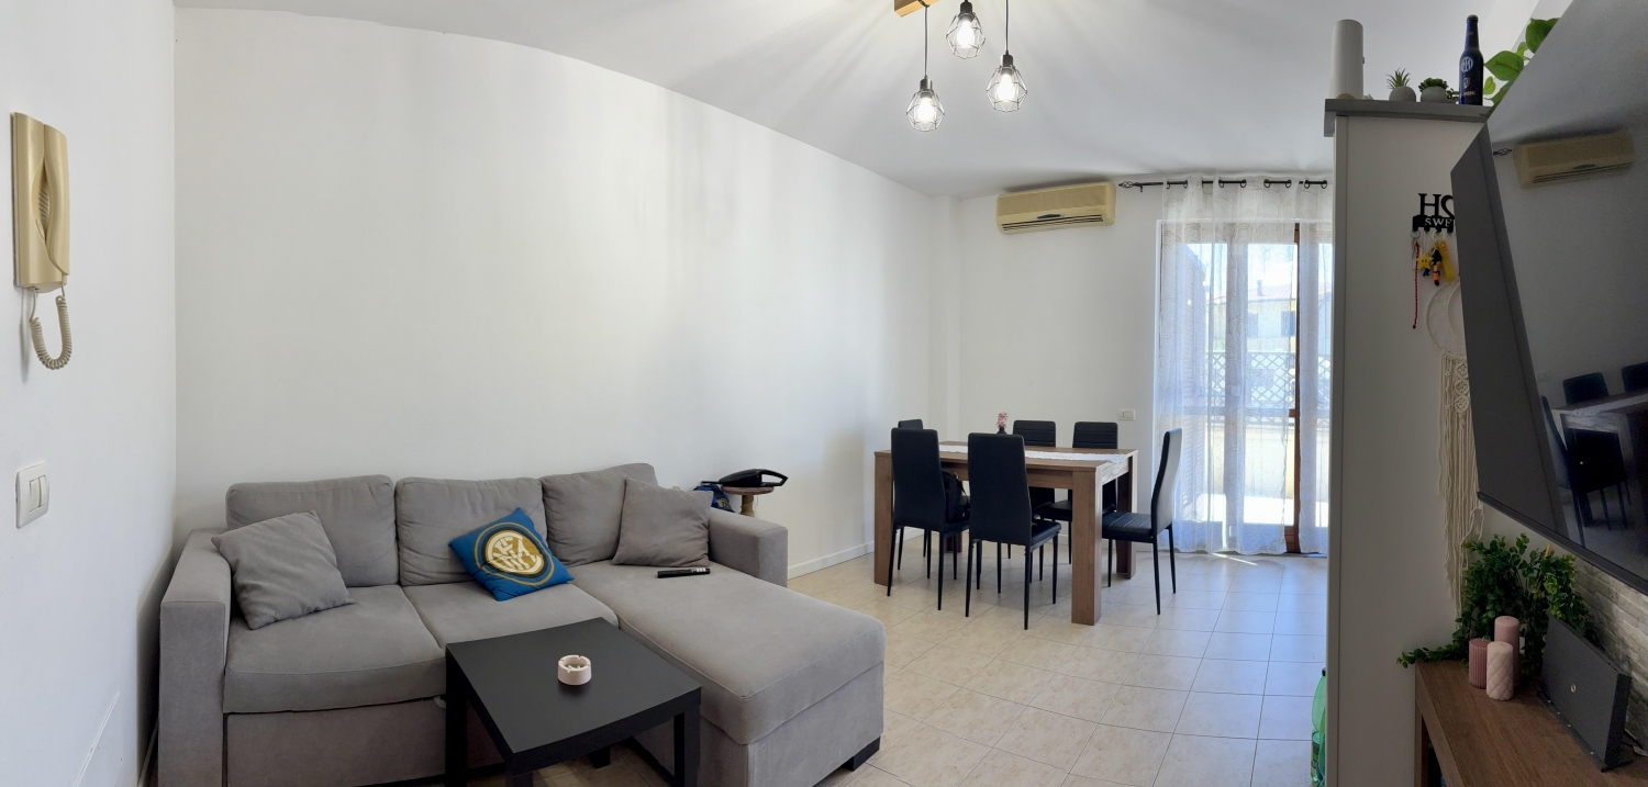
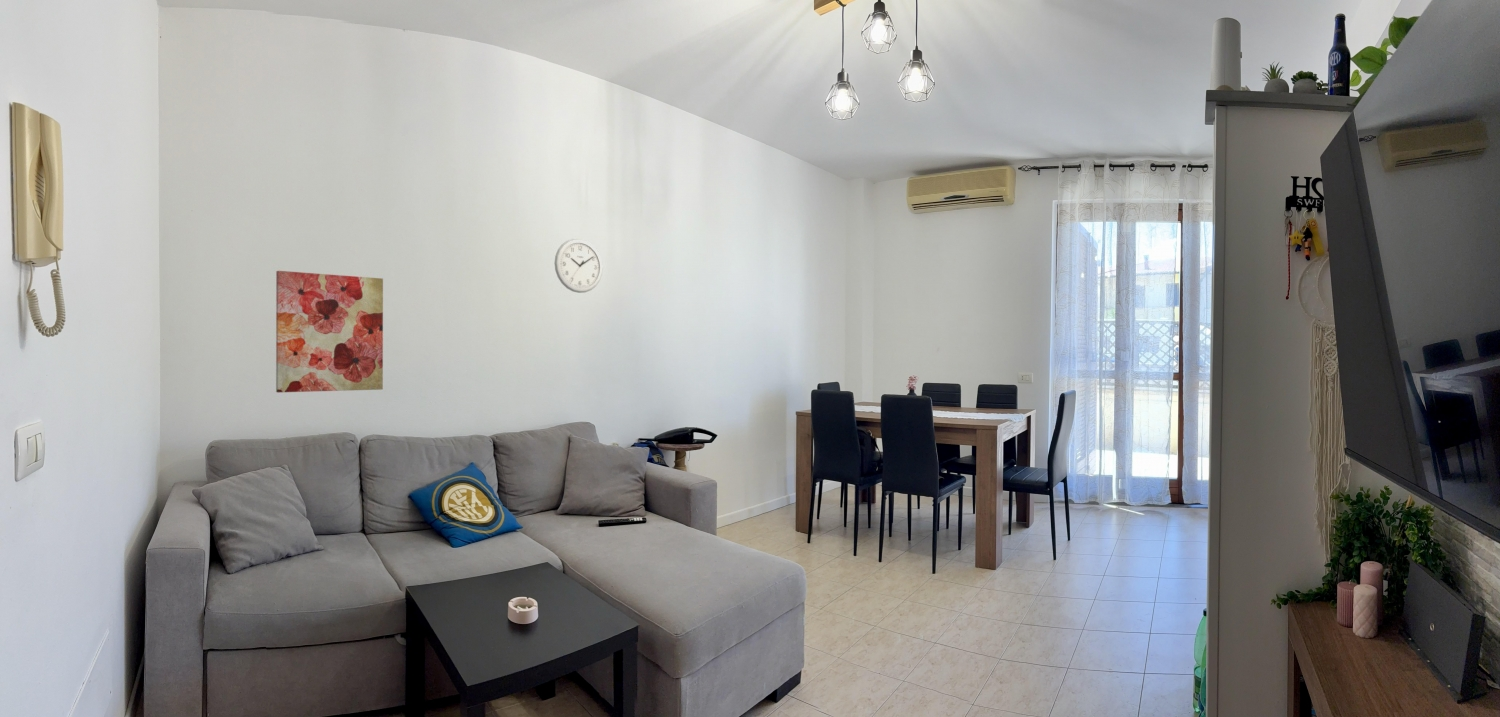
+ wall clock [554,238,604,294]
+ wall art [275,270,384,393]
